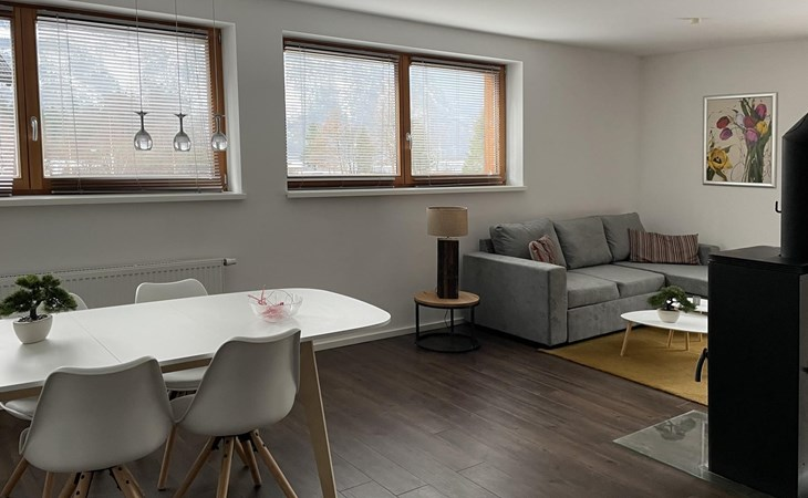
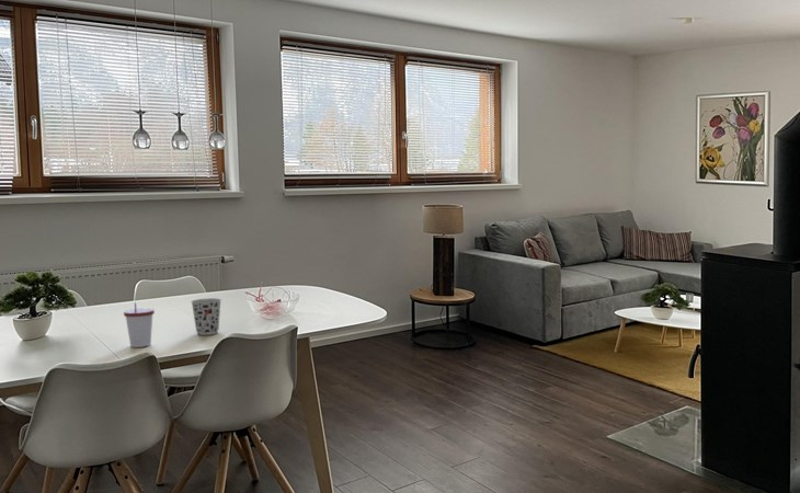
+ cup [123,301,156,348]
+ cup [190,297,222,336]
